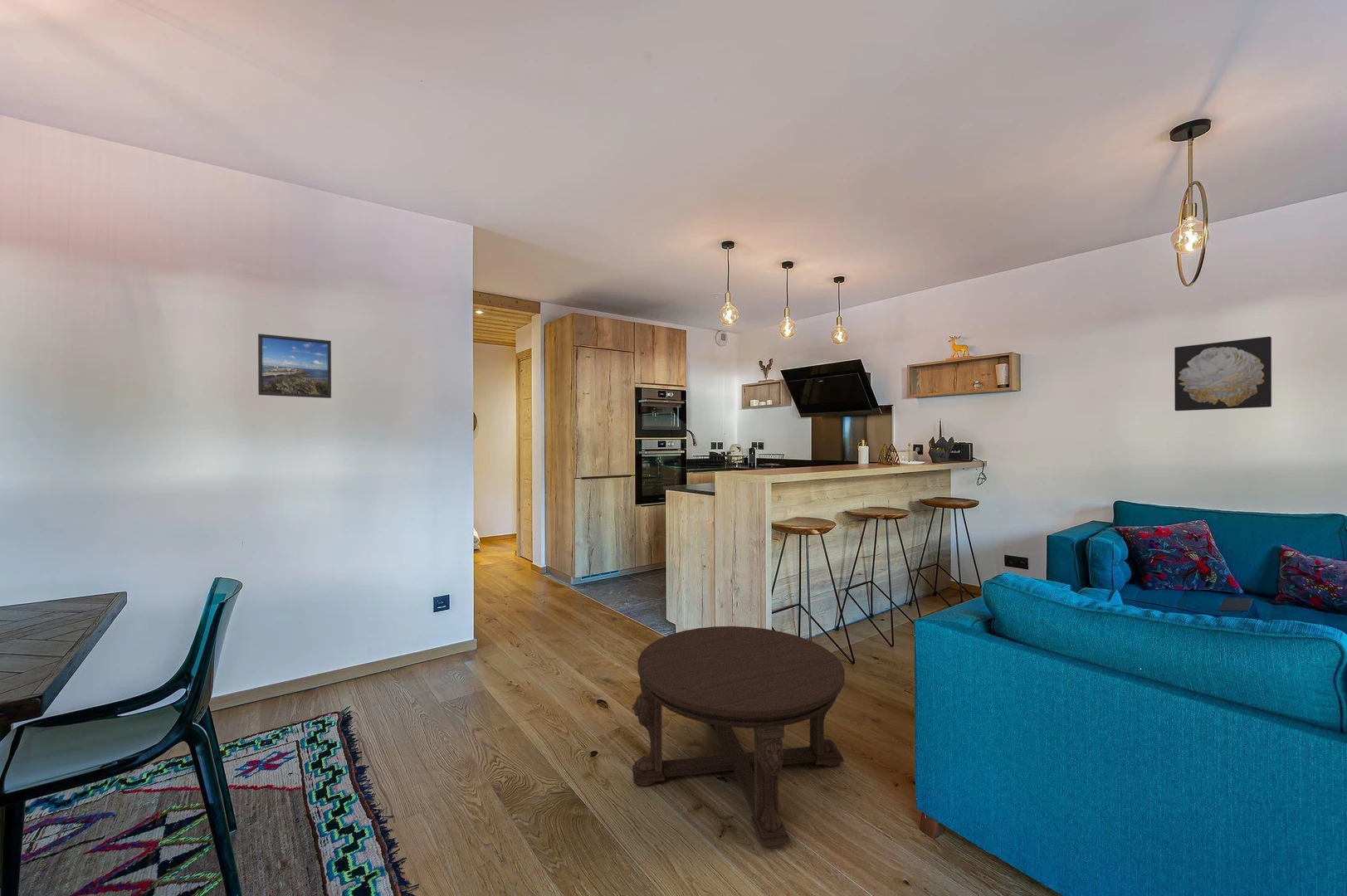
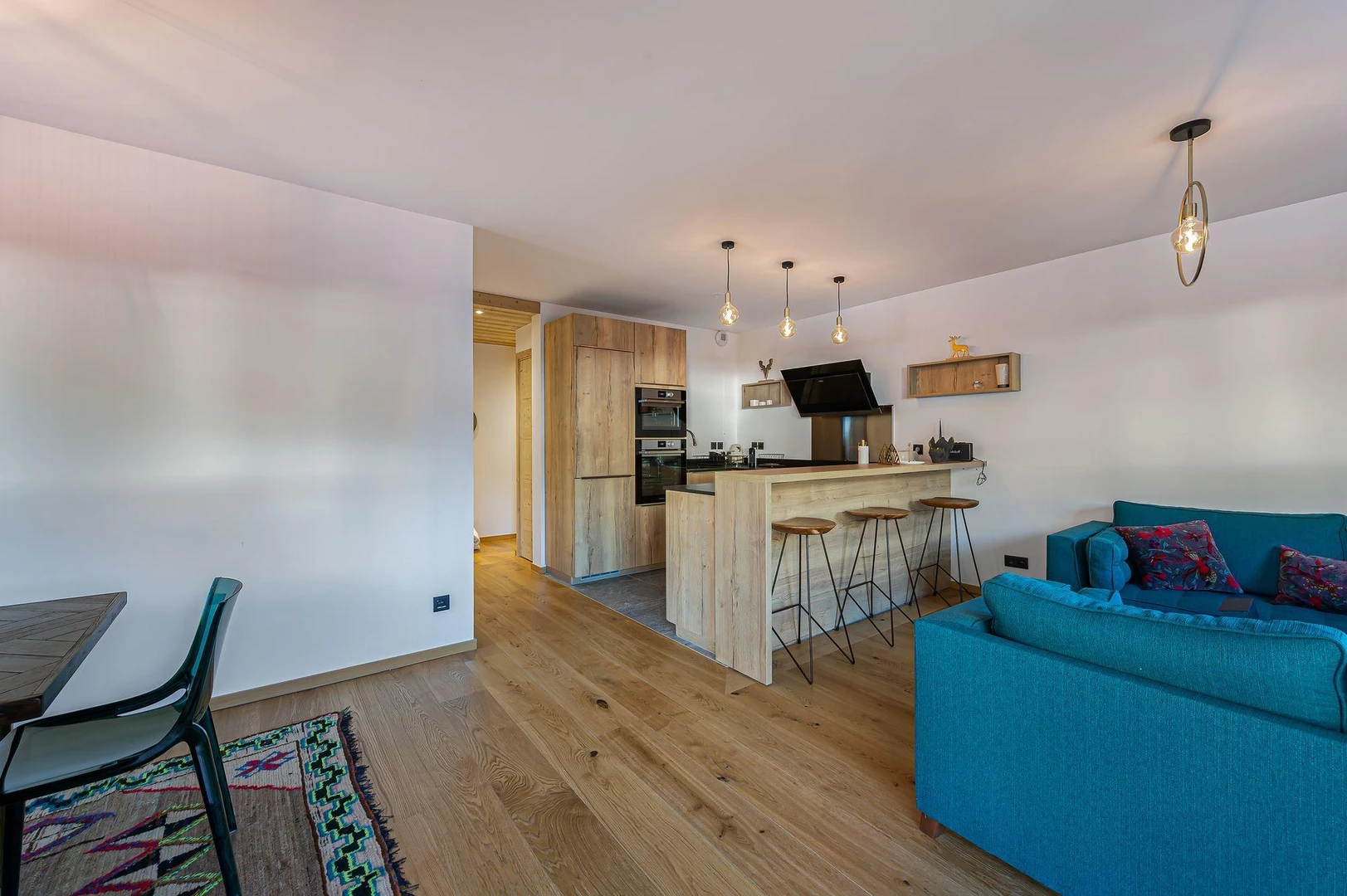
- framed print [257,333,332,399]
- wall art [1174,336,1272,411]
- coffee table [632,626,846,850]
